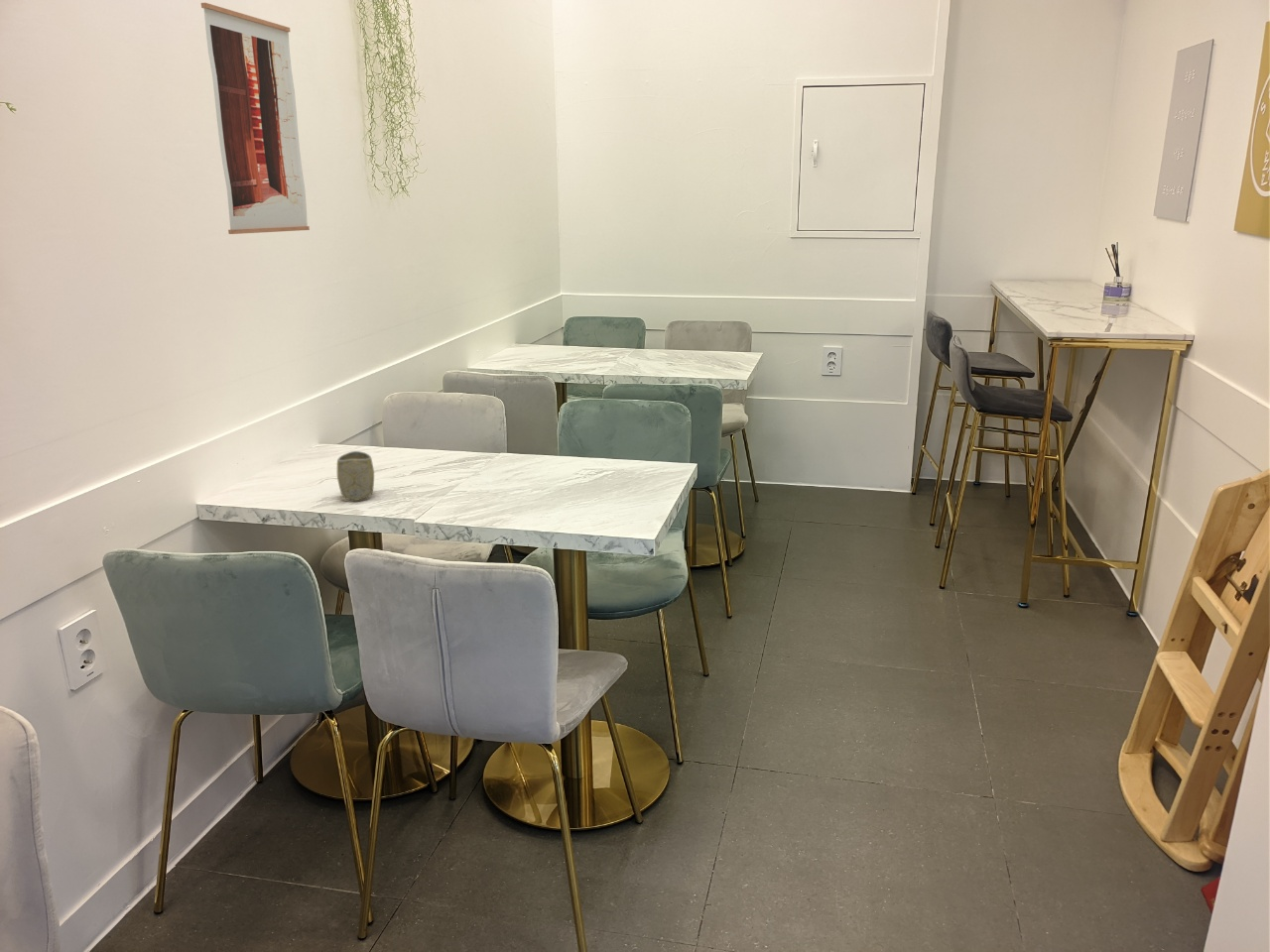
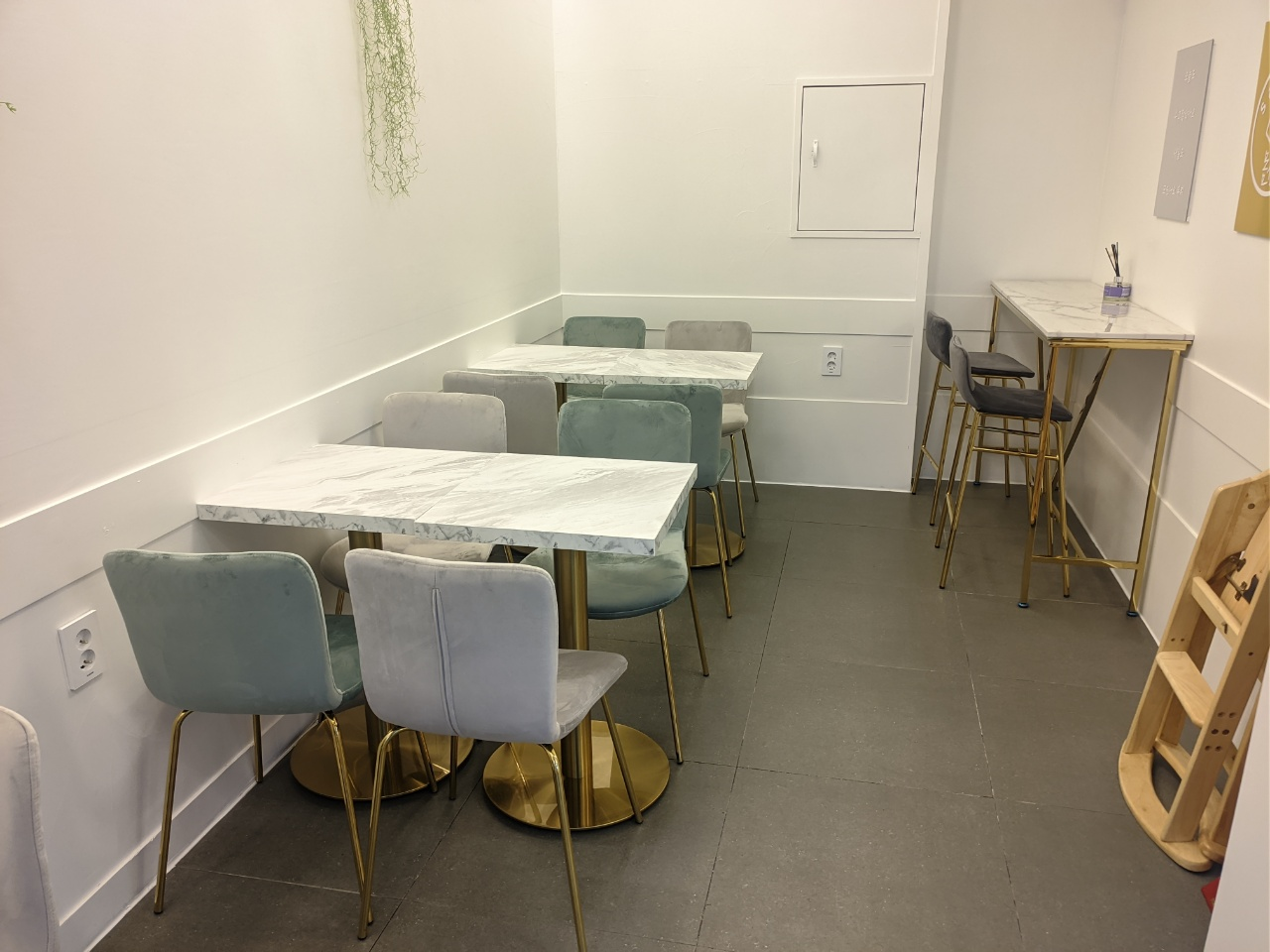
- cup [336,450,375,502]
- wall art [200,2,311,235]
